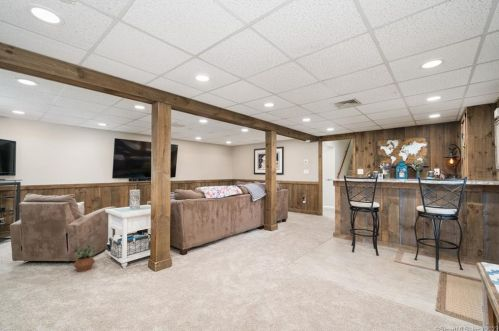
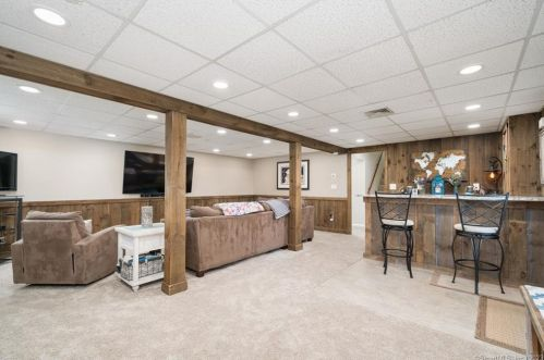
- potted plant [72,243,96,273]
